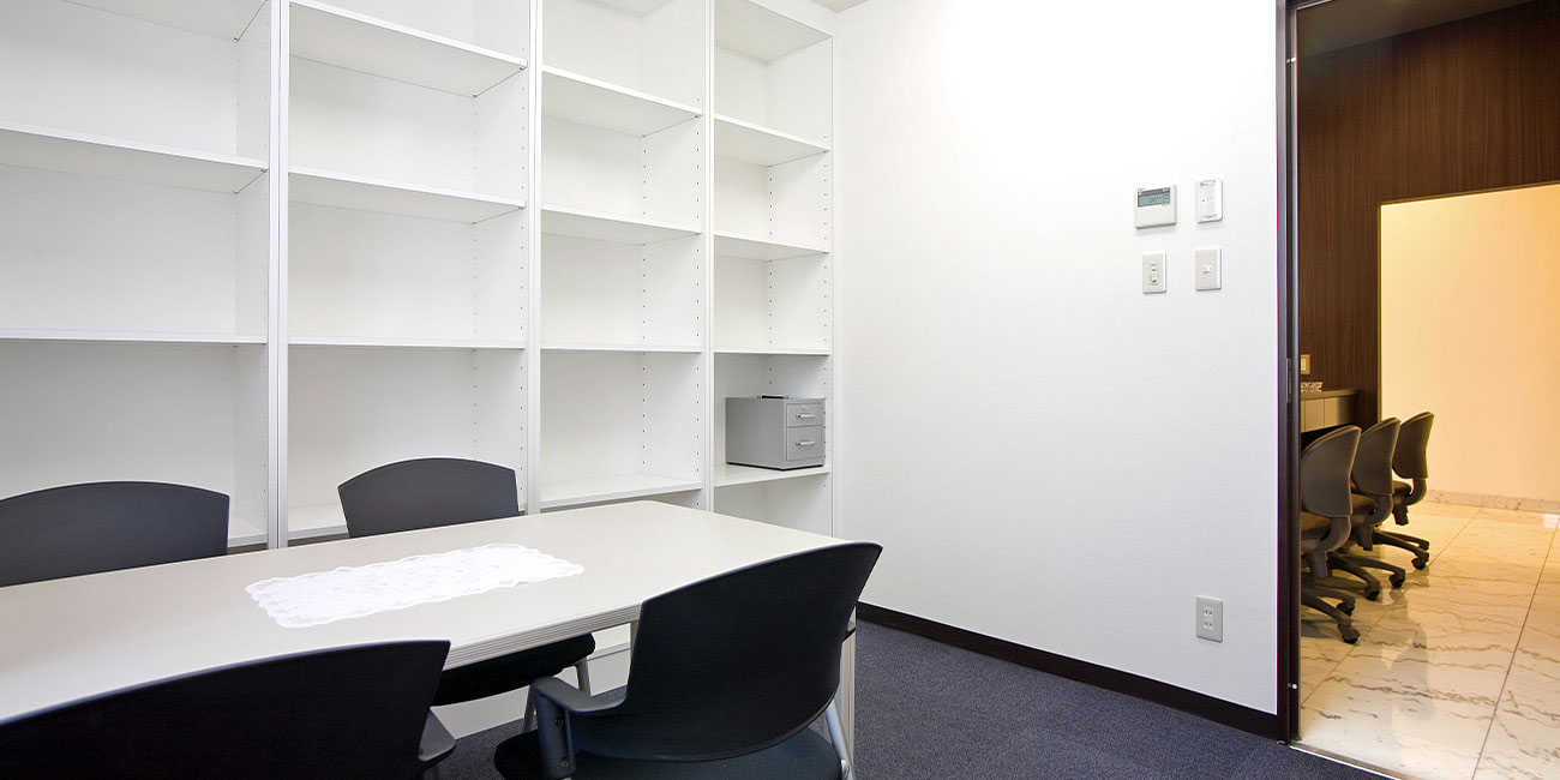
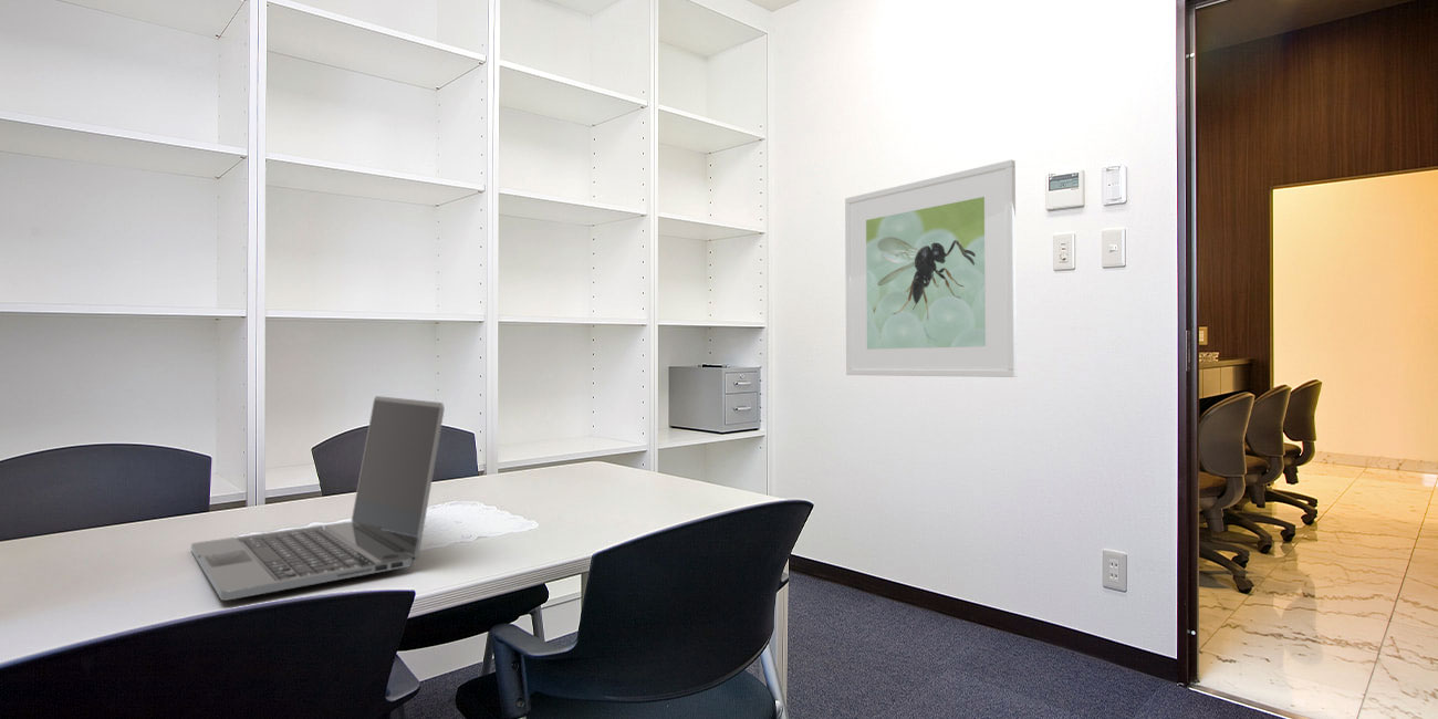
+ laptop [190,395,446,602]
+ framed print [844,158,1018,378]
